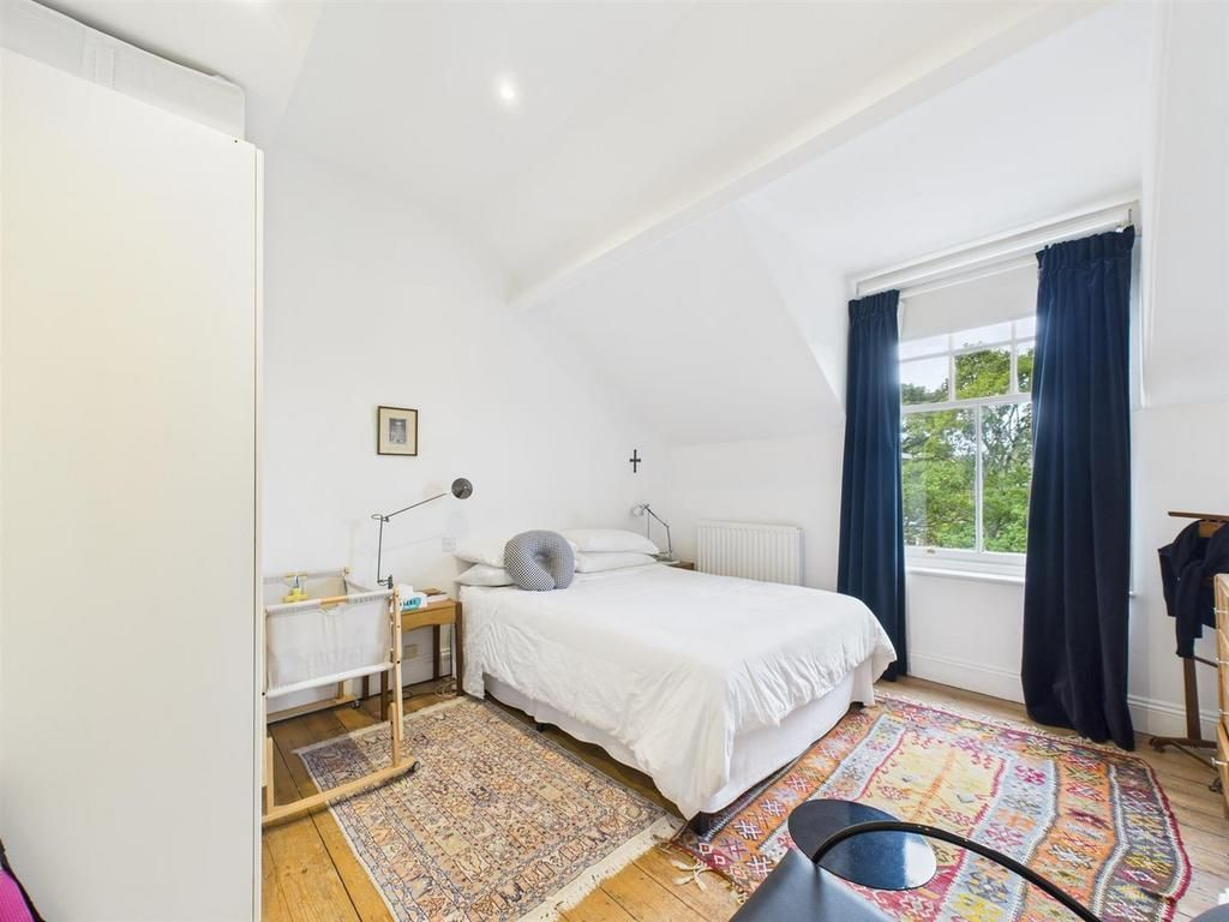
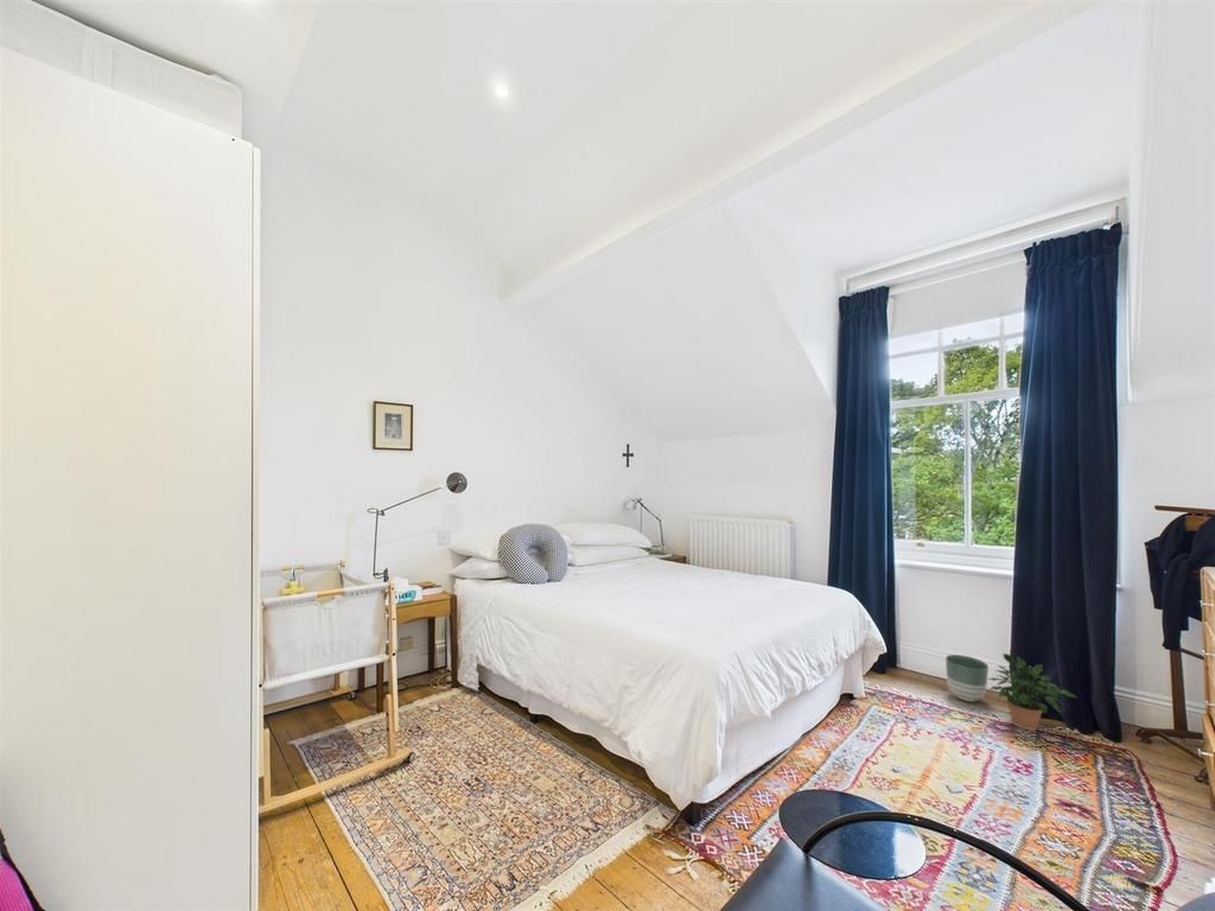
+ planter [944,654,990,702]
+ potted plant [987,652,1079,732]
